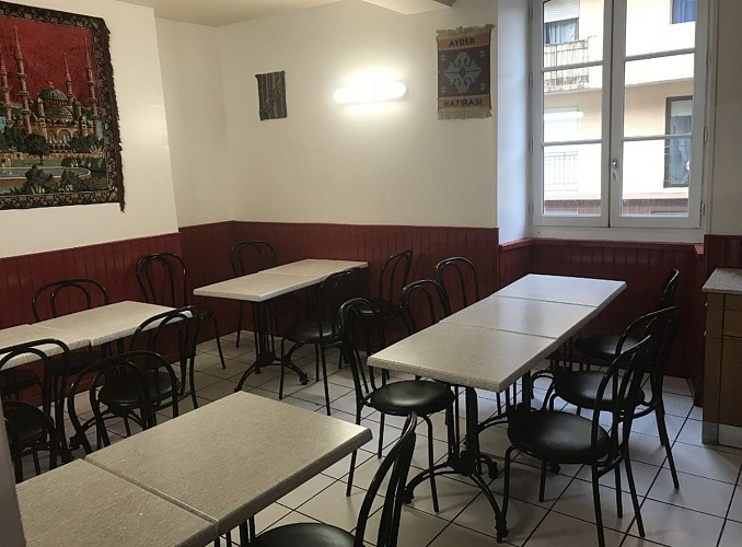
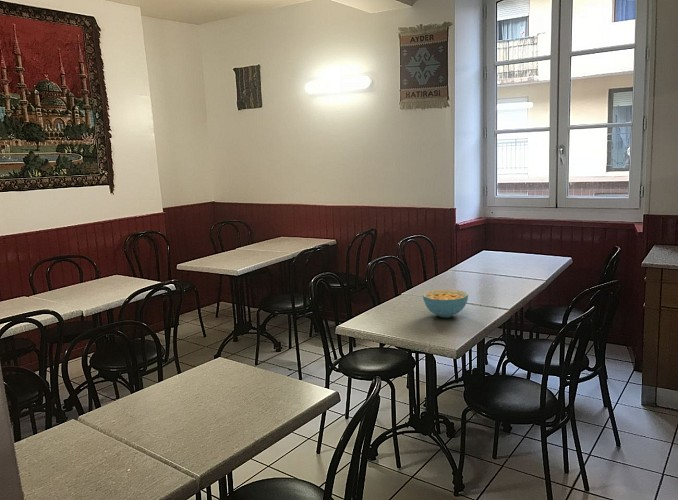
+ cereal bowl [422,288,469,318]
